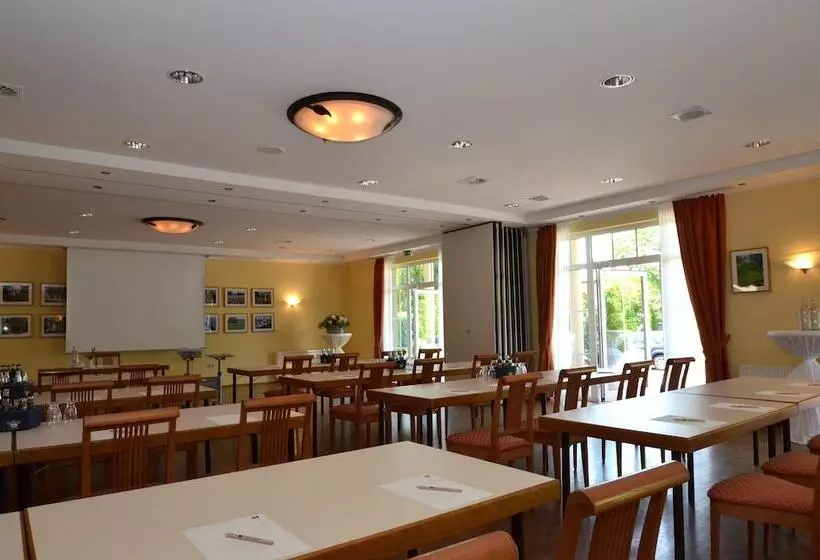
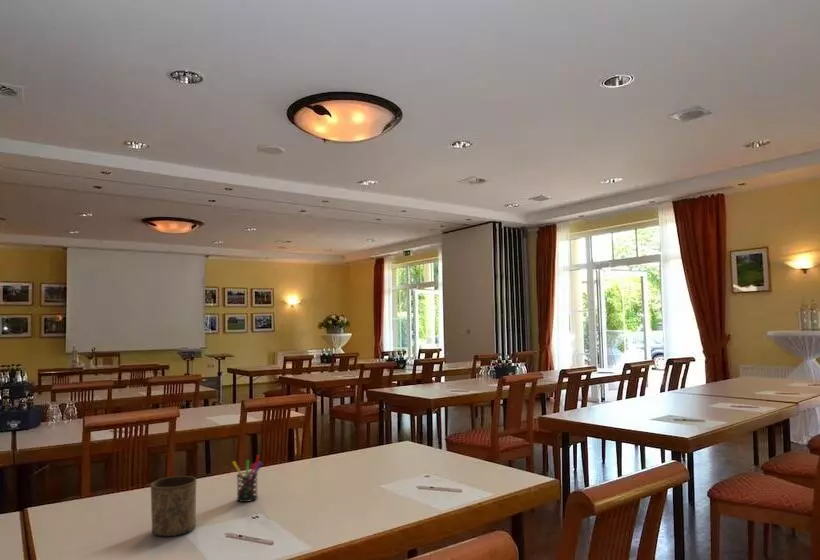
+ pen holder [231,454,263,503]
+ cup [150,475,198,537]
